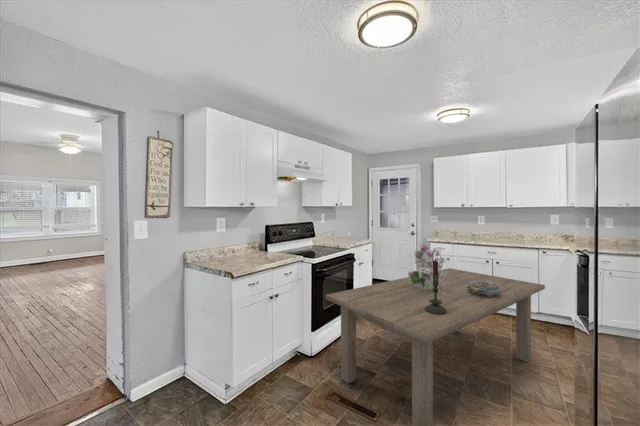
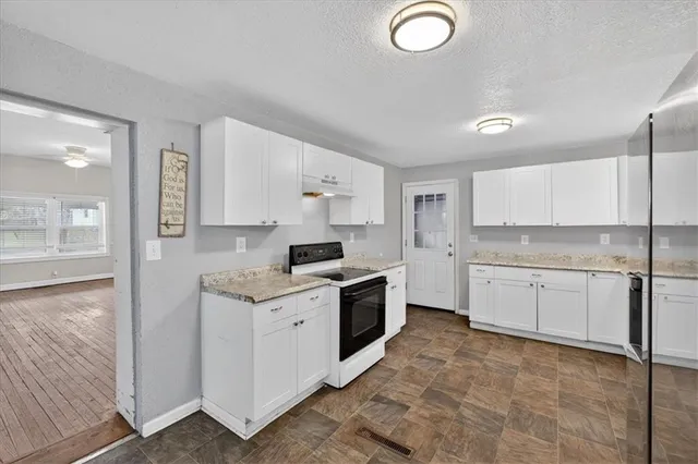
- decorative bowl [467,281,502,297]
- dining table [325,267,546,426]
- candle [425,258,447,315]
- bouquet [407,237,452,294]
